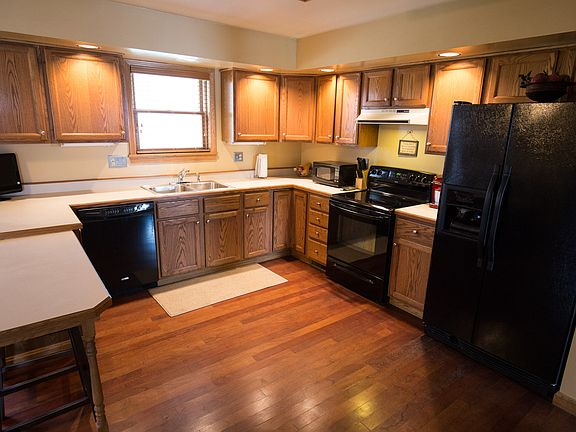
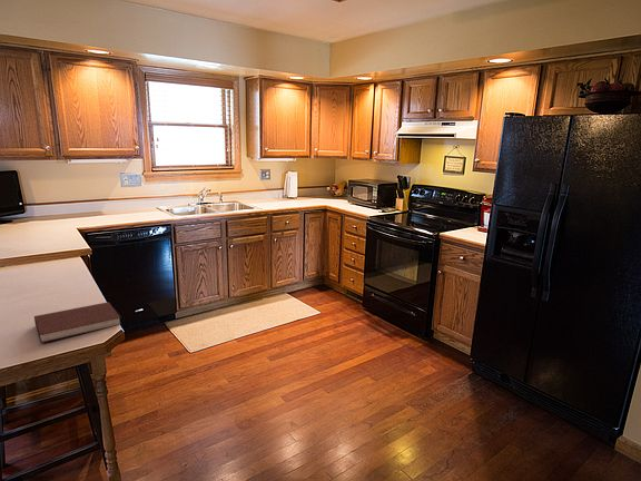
+ notebook [33,301,121,344]
